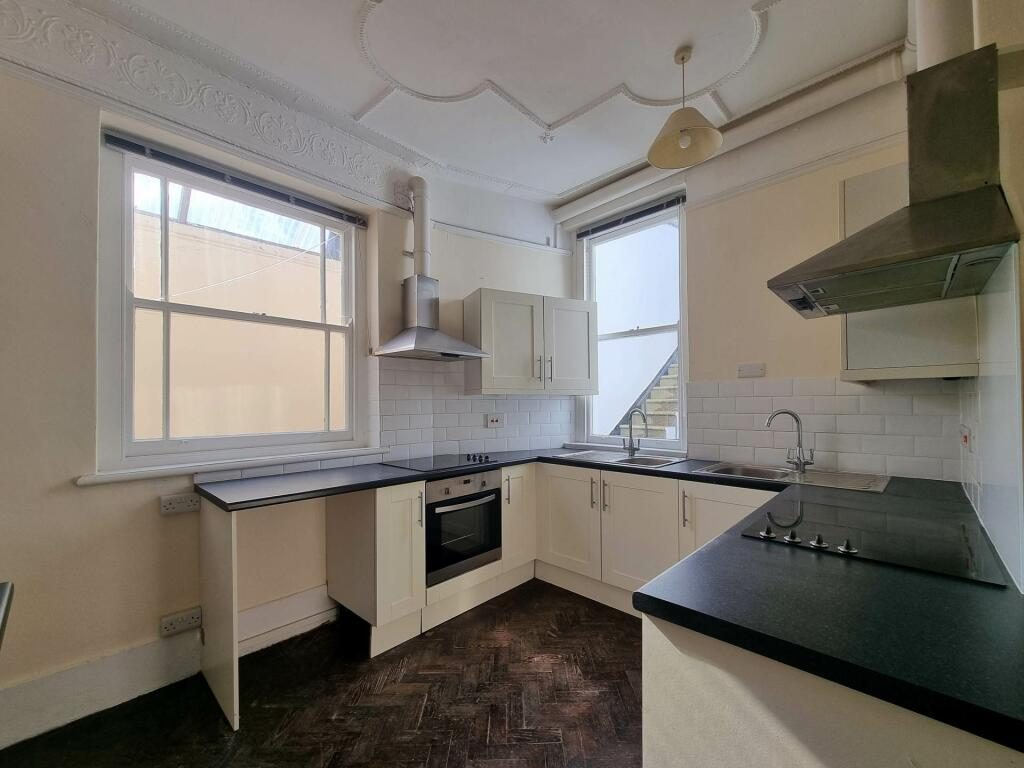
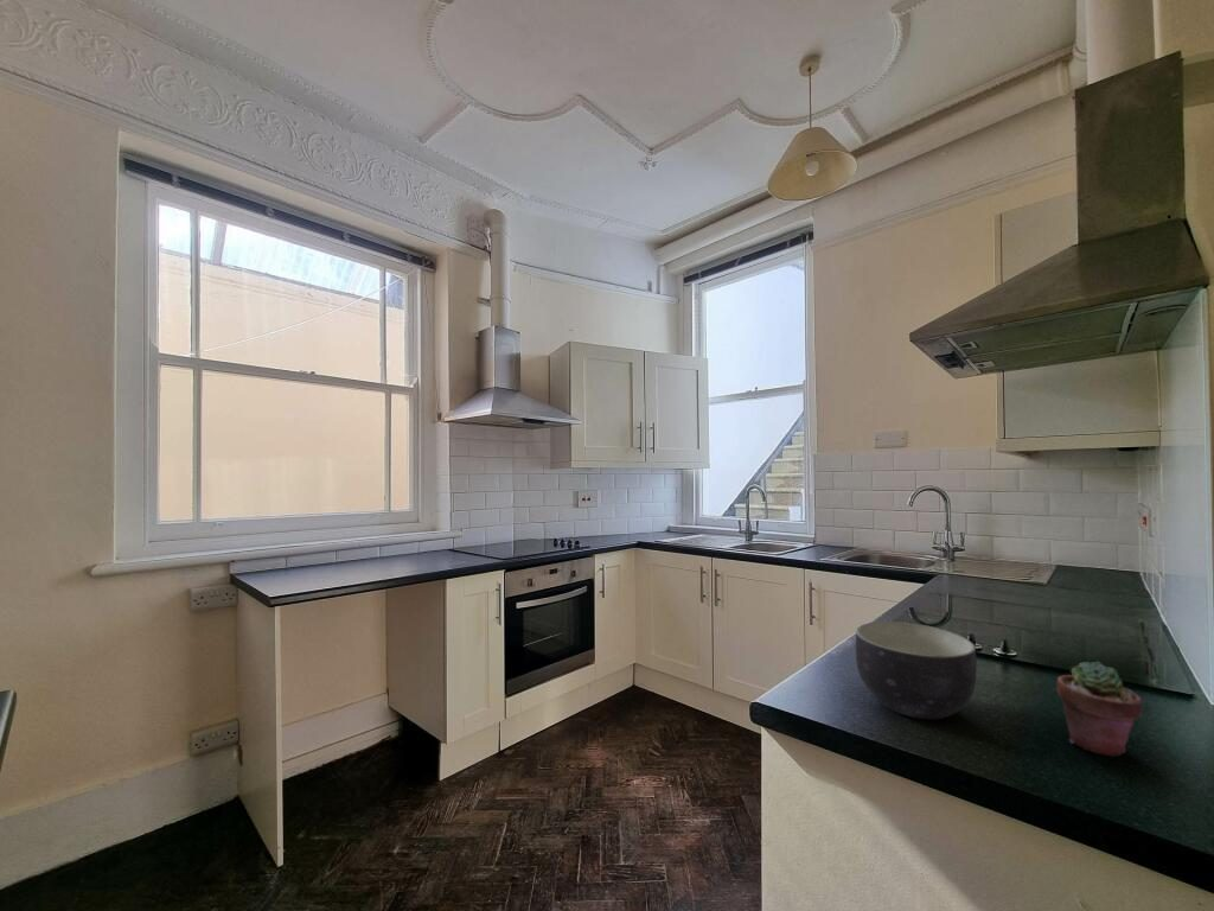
+ bowl [855,620,977,720]
+ potted succulent [1056,661,1144,757]
